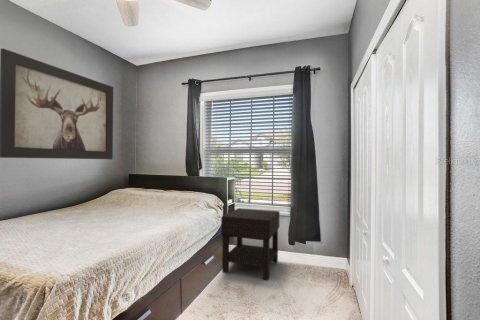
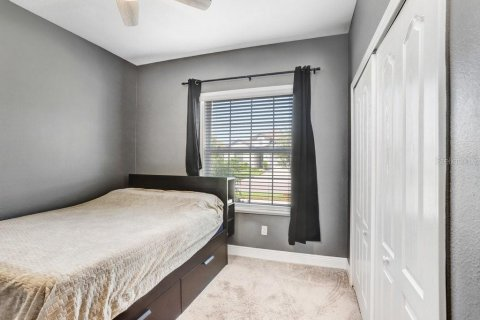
- nightstand [220,207,280,281]
- wall art [0,47,114,160]
